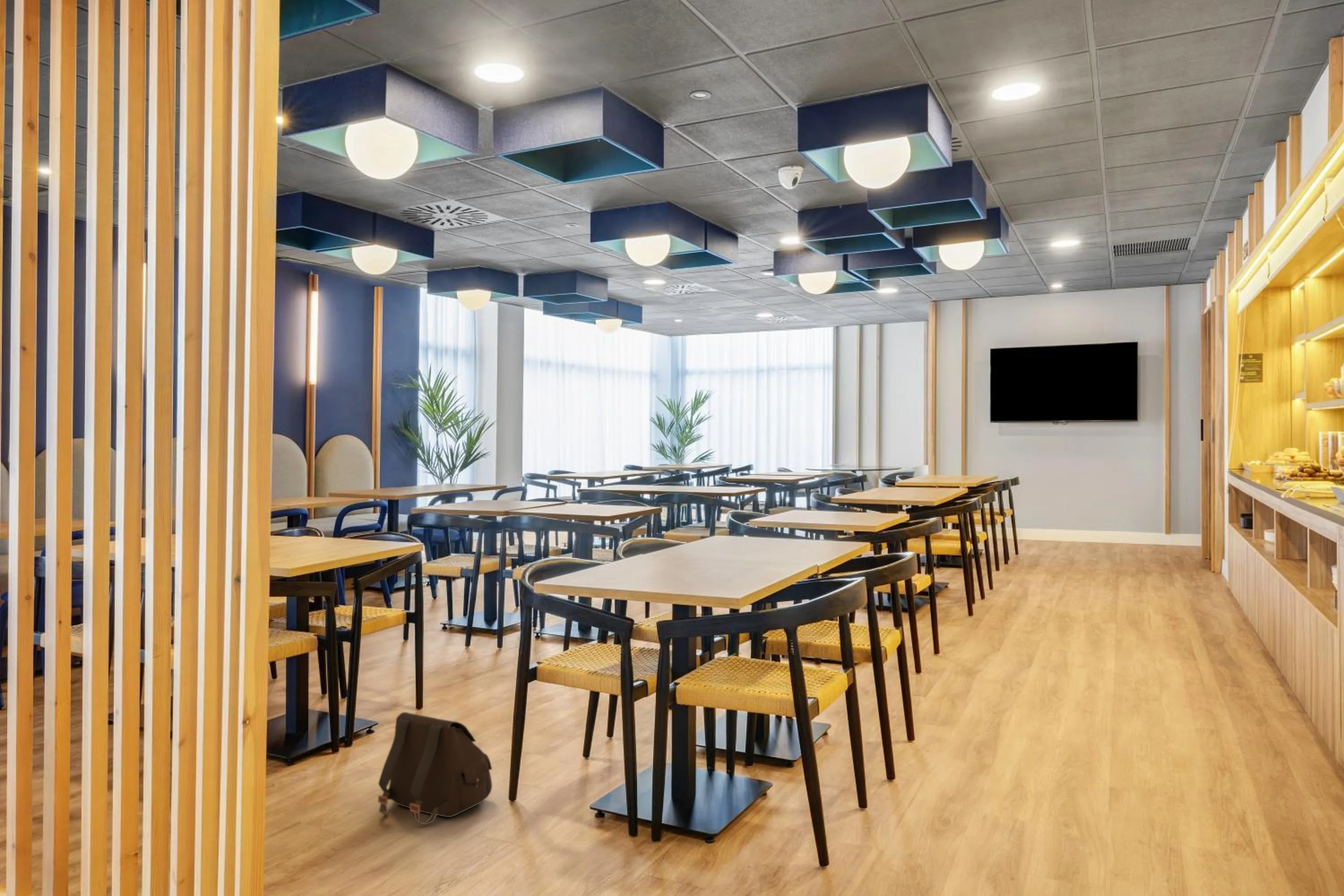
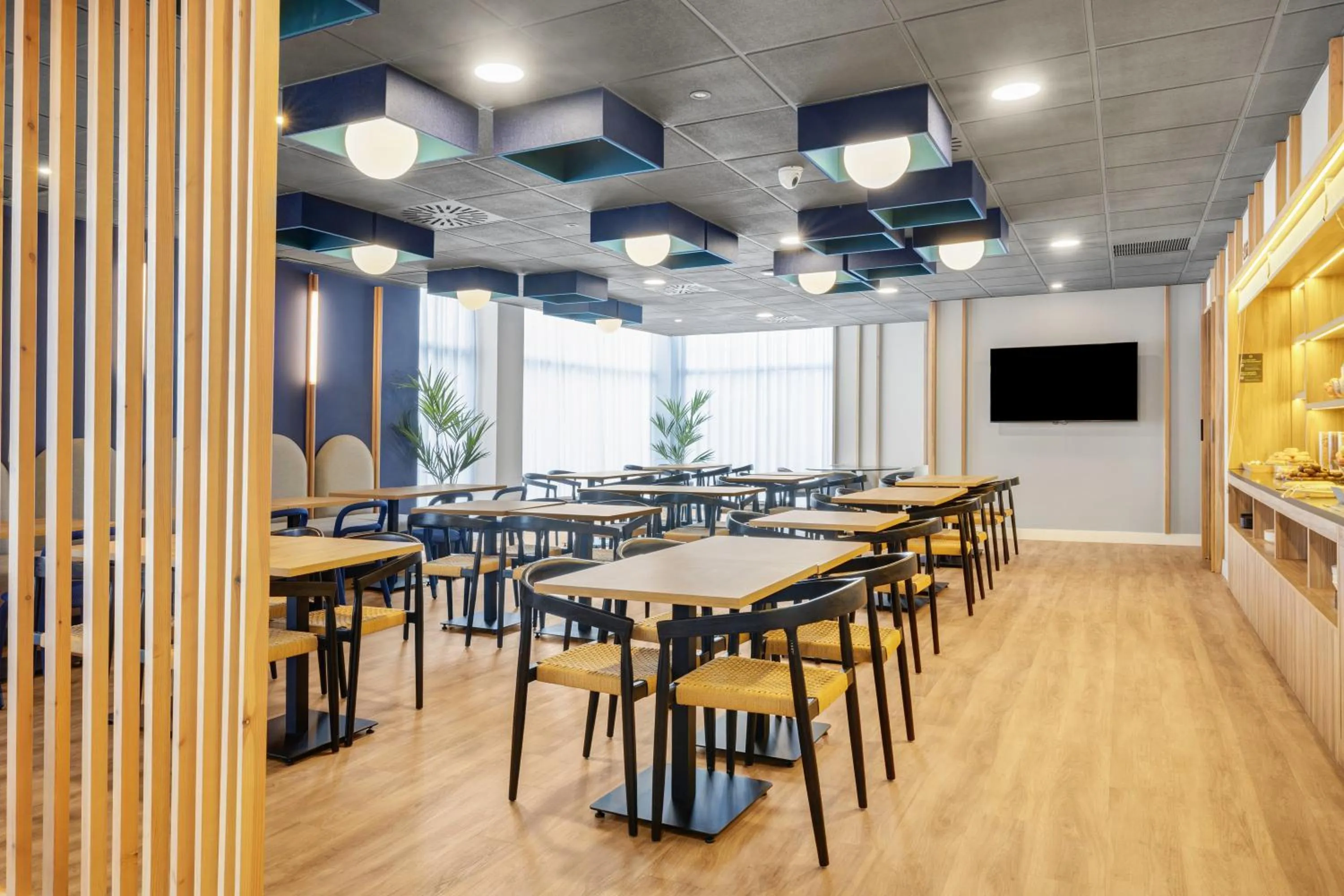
- satchel [378,711,493,825]
